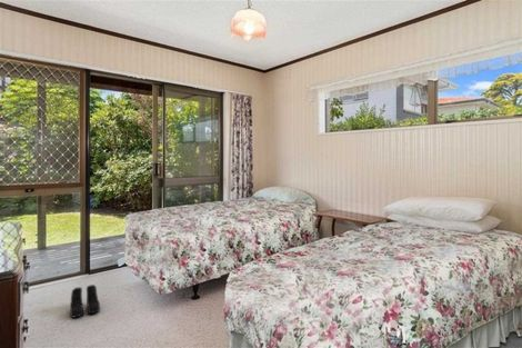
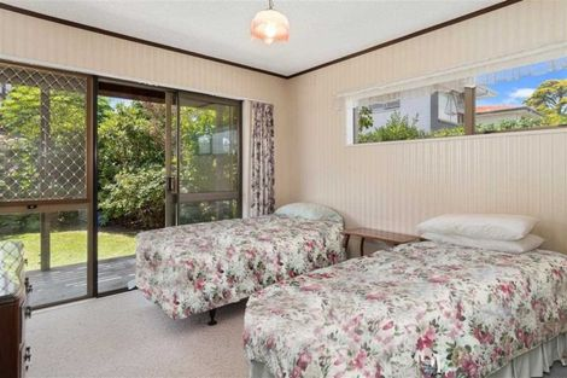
- boots [69,284,101,319]
